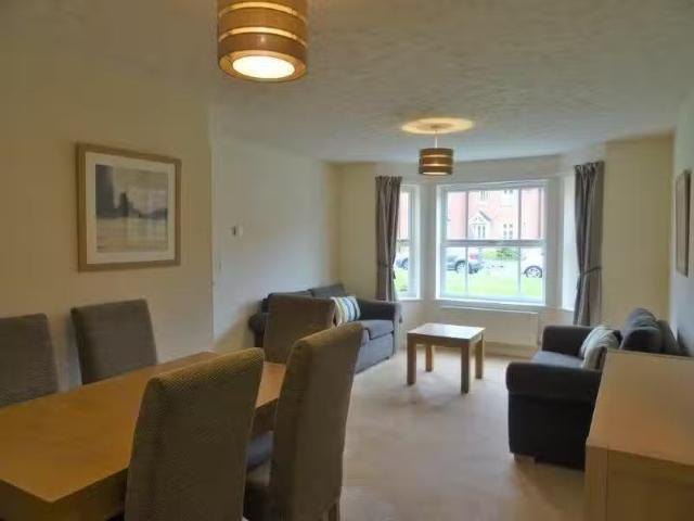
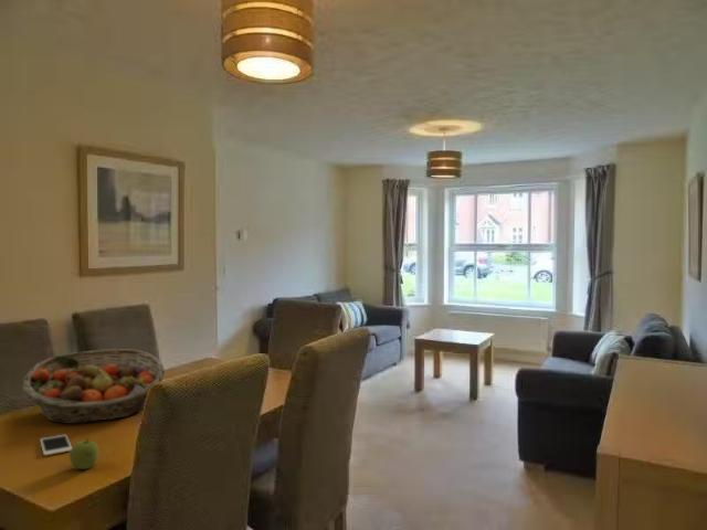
+ fruit basket [22,348,166,425]
+ cell phone [39,434,73,457]
+ fruit [68,437,99,470]
